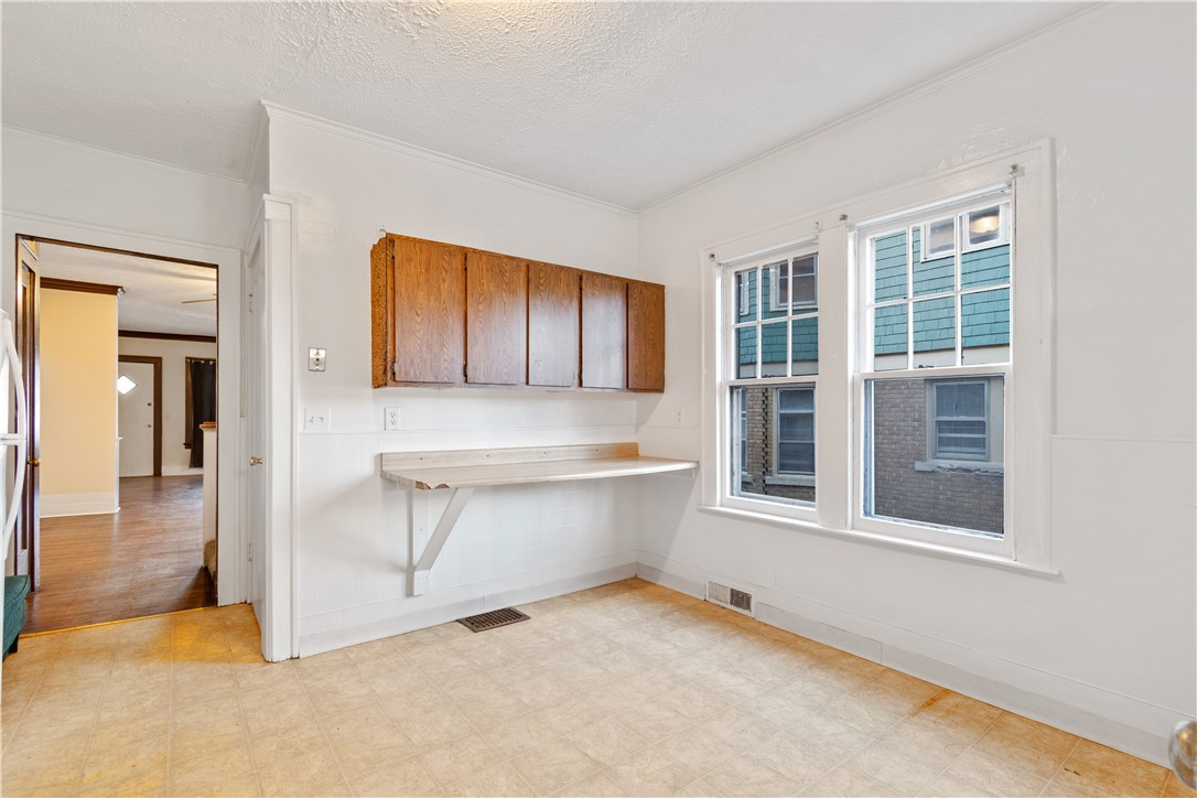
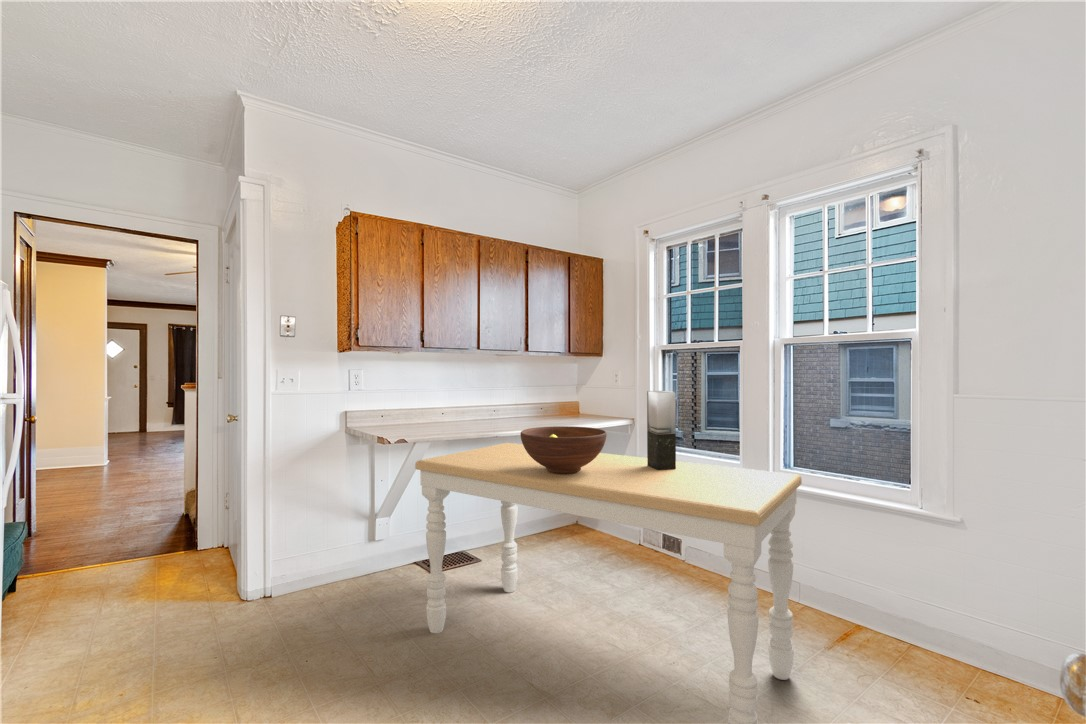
+ vase [646,390,677,470]
+ dining table [414,442,803,724]
+ fruit bowl [520,425,608,474]
